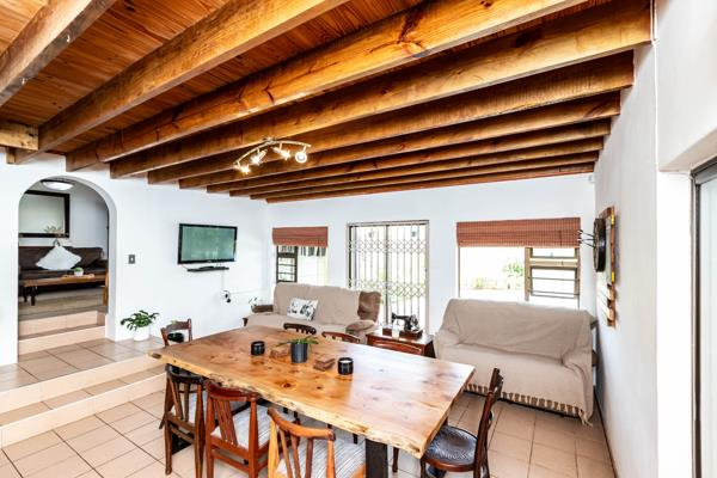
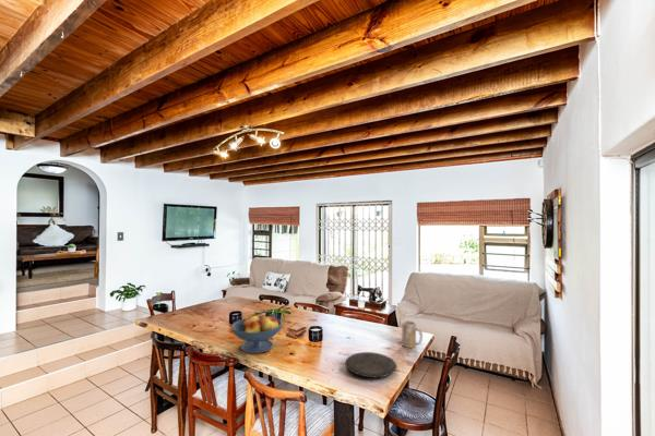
+ mug [401,319,424,349]
+ fruit bowl [230,314,283,354]
+ plate [344,351,397,378]
